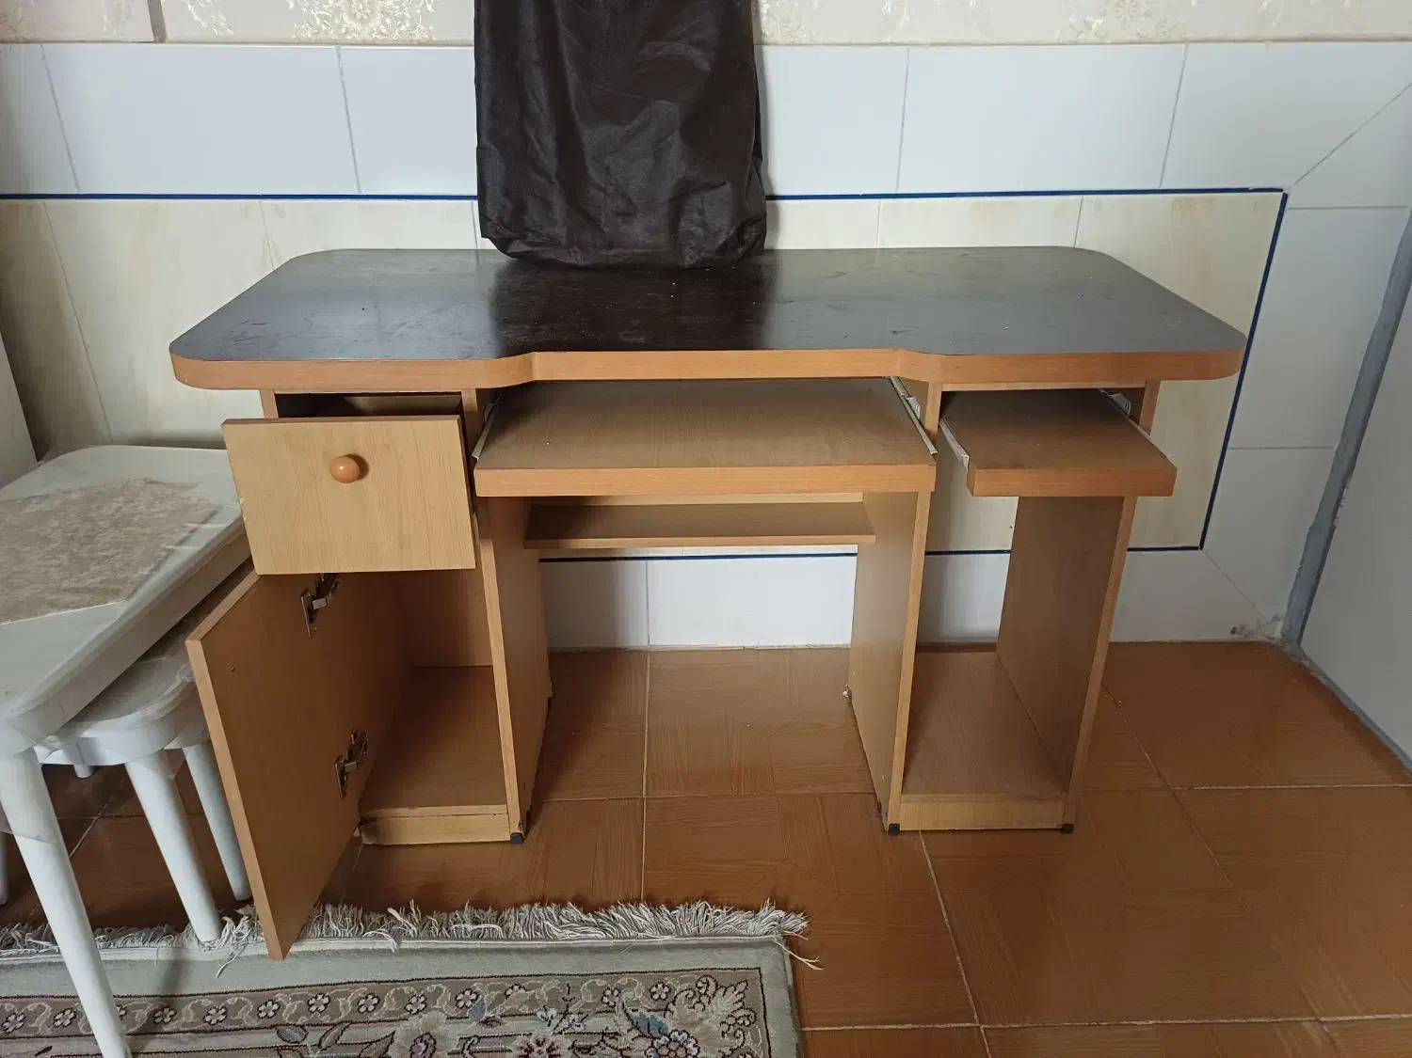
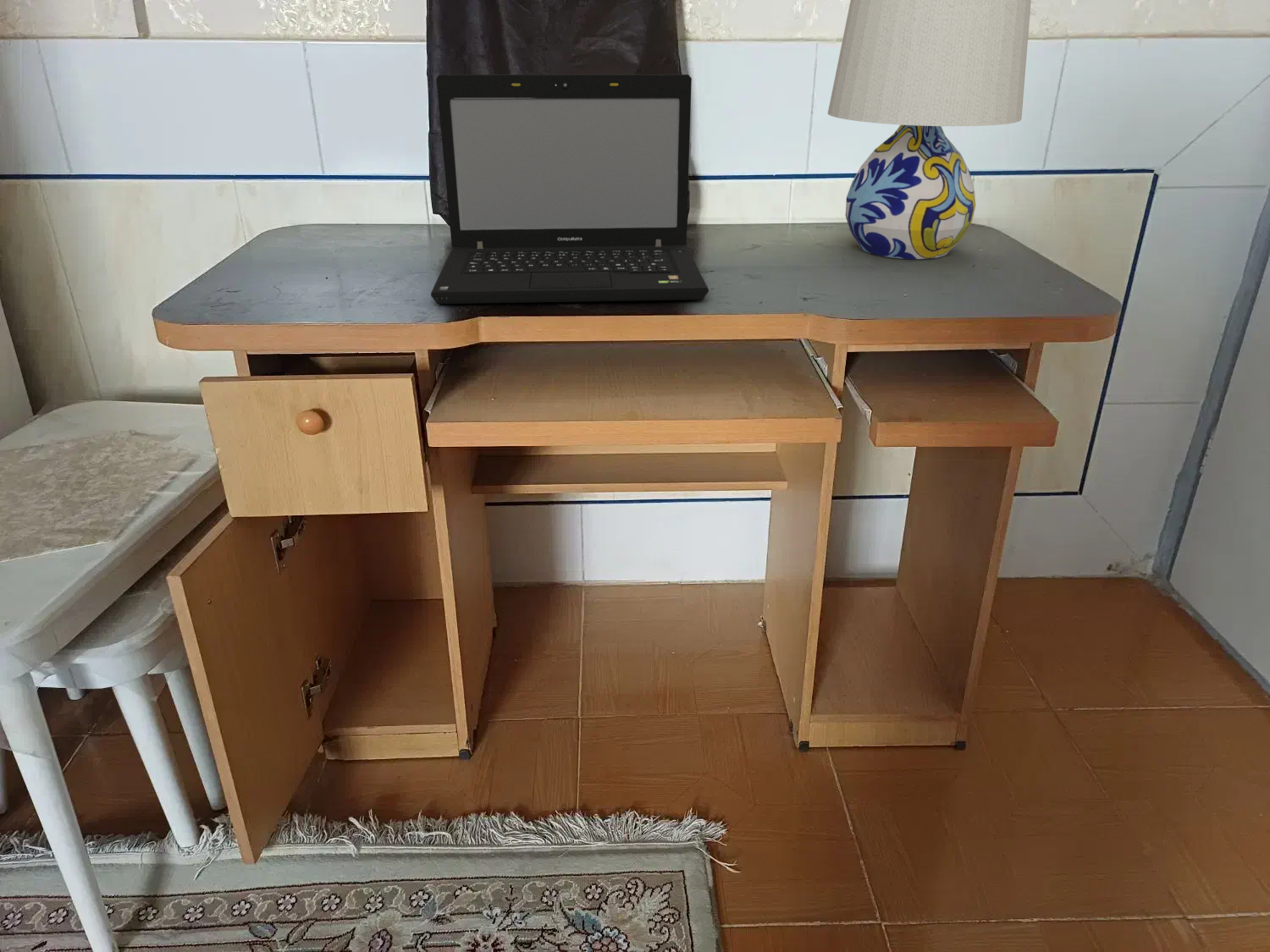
+ table lamp [827,0,1032,260]
+ laptop [430,74,710,305]
